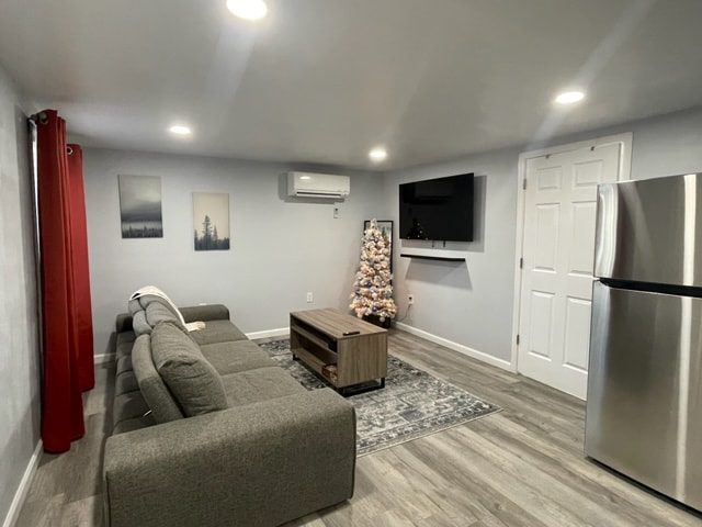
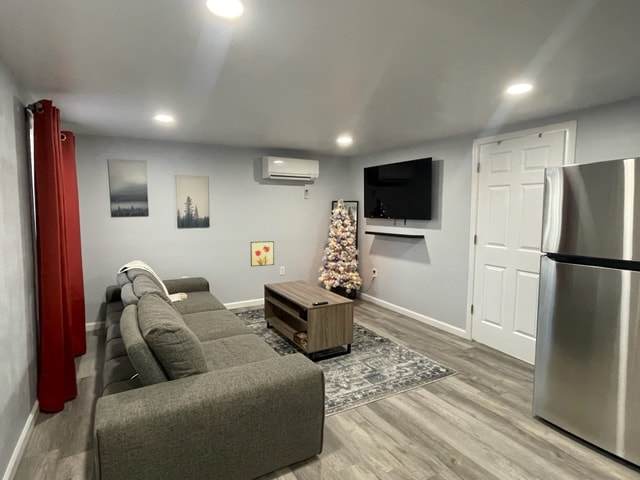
+ wall art [250,240,275,267]
